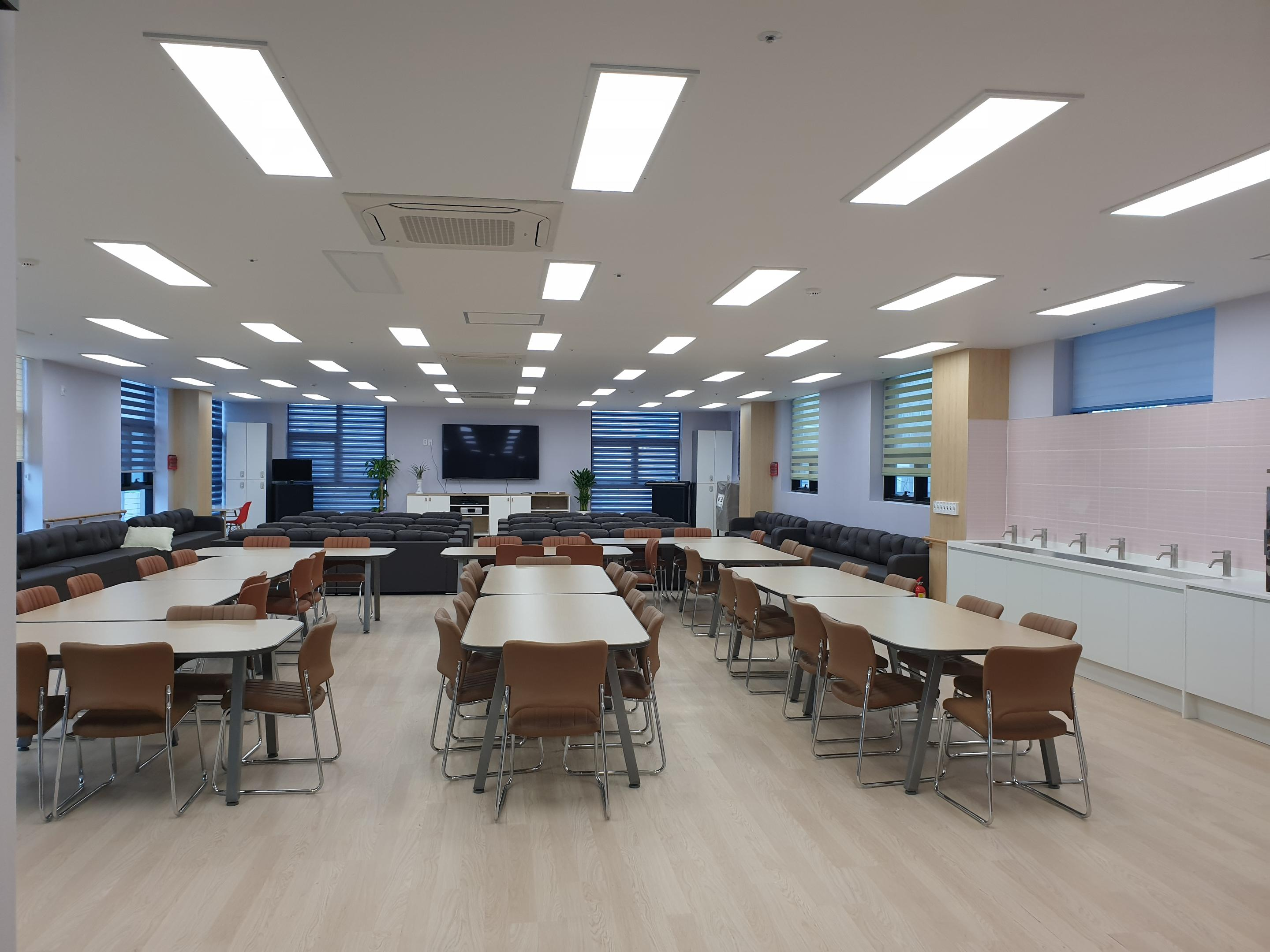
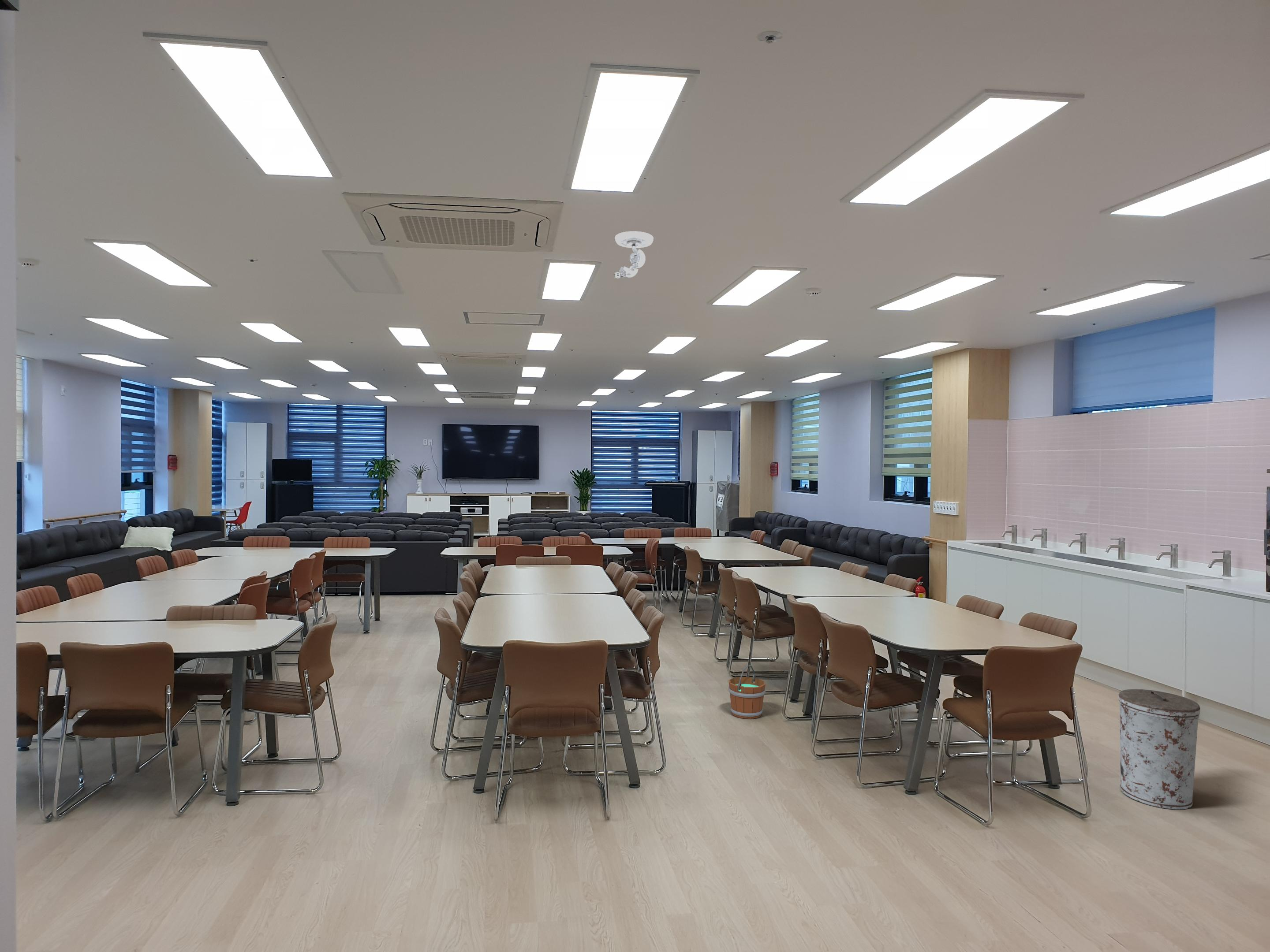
+ trash can [1118,688,1201,810]
+ wooden bucket [728,665,766,719]
+ security camera [614,231,654,279]
